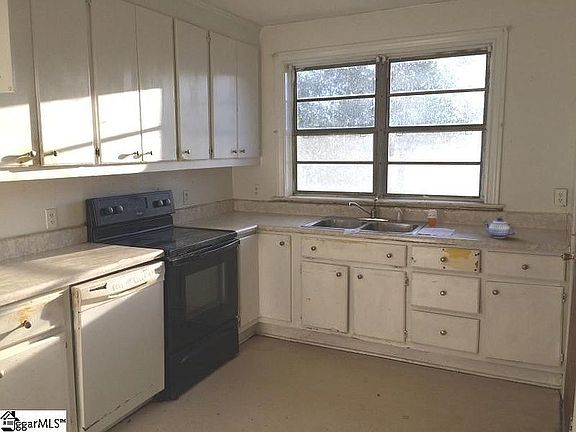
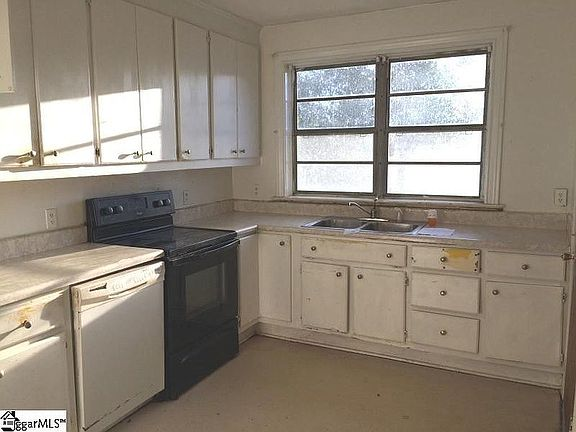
- teapot [482,217,517,239]
